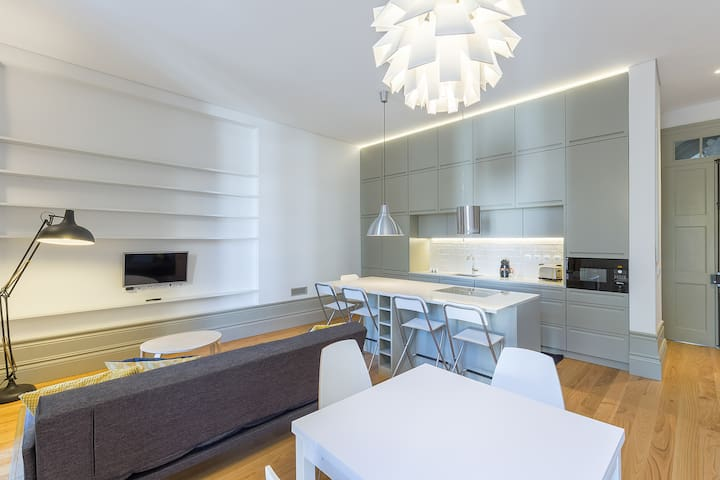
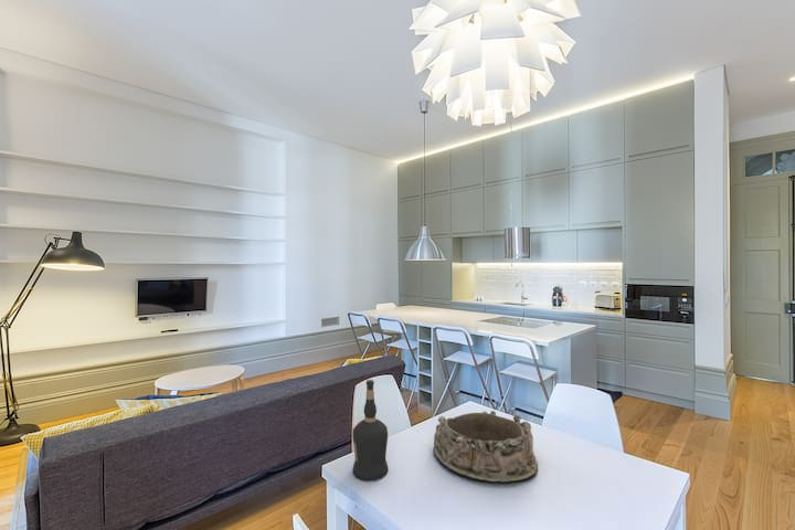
+ liquor bottle [351,379,390,481]
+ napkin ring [432,410,539,485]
